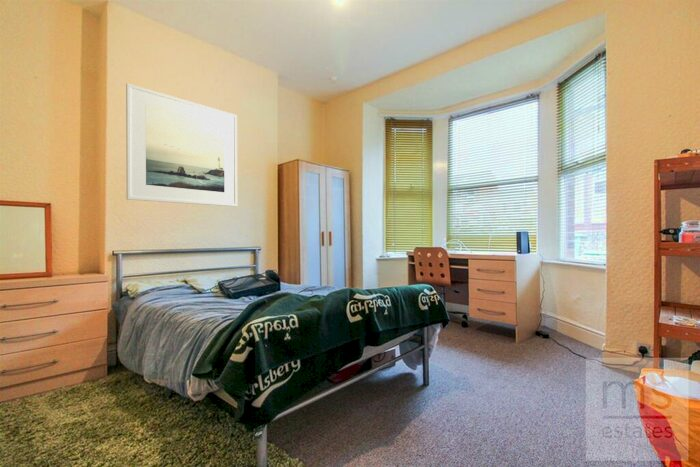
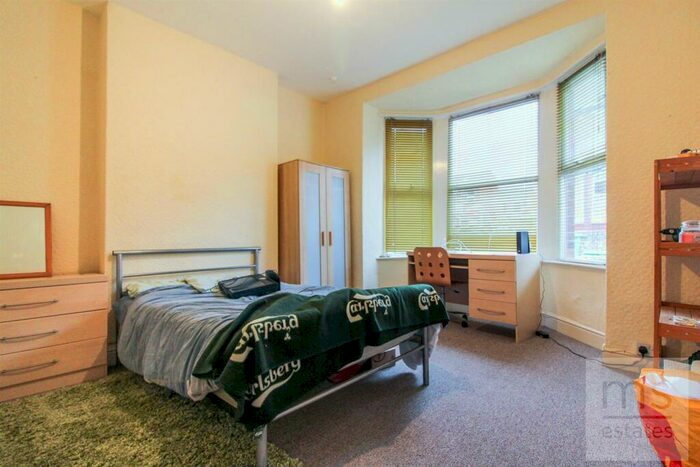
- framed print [125,83,238,207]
